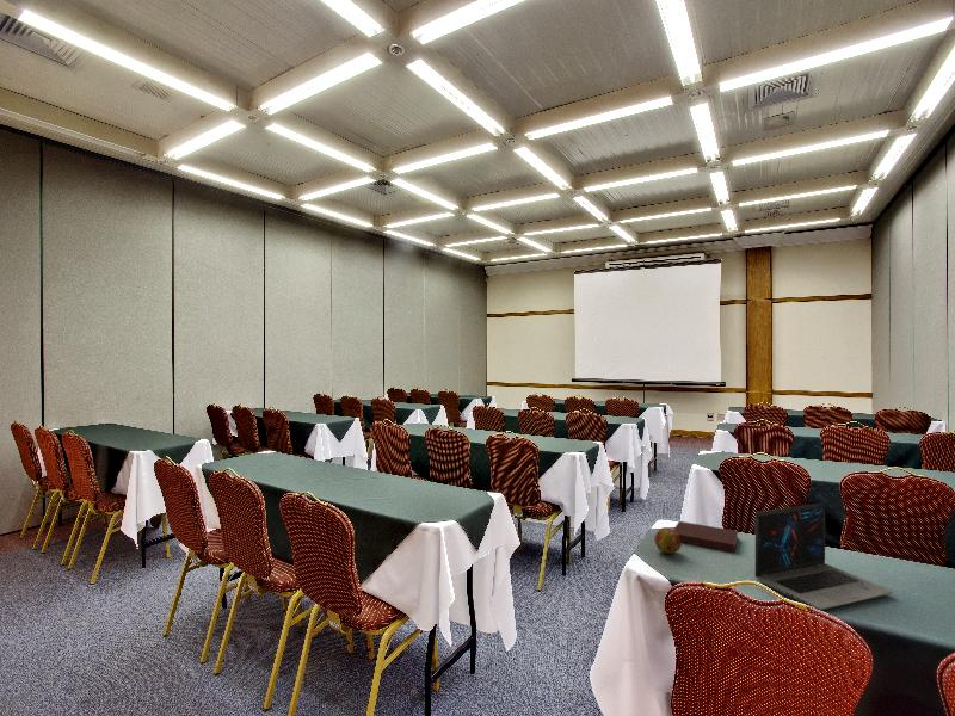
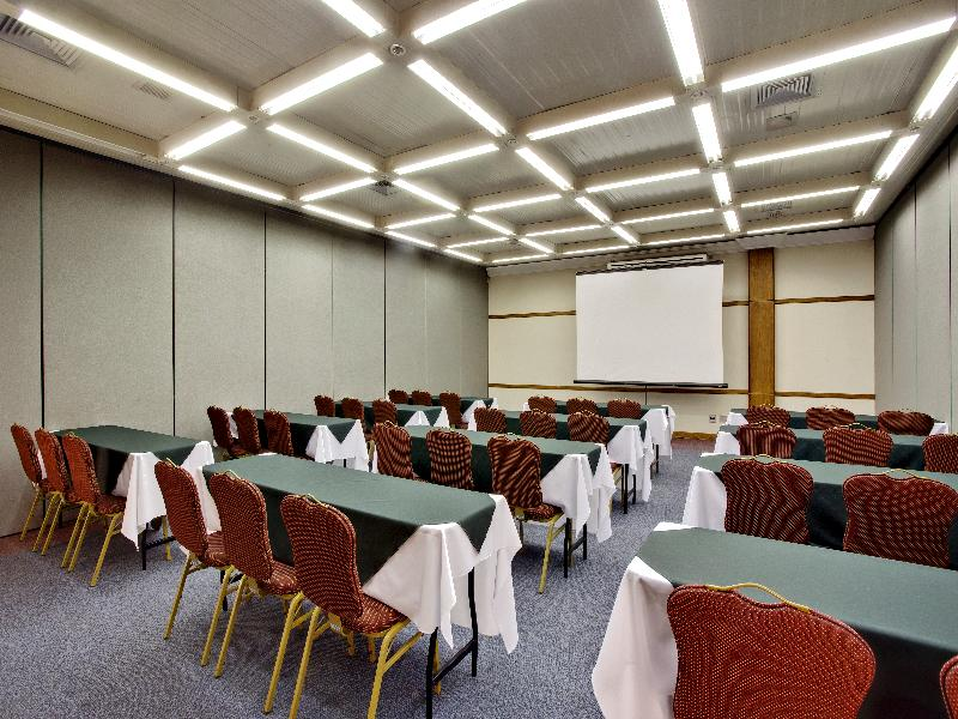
- fruit [653,526,683,555]
- laptop [754,502,894,611]
- notebook [672,520,739,554]
